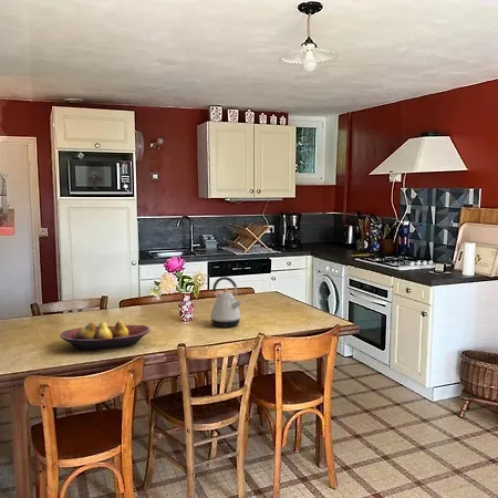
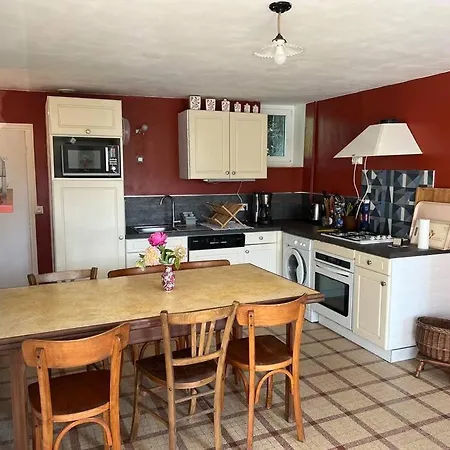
- kettle [209,276,243,328]
- fruit bowl [60,320,152,351]
